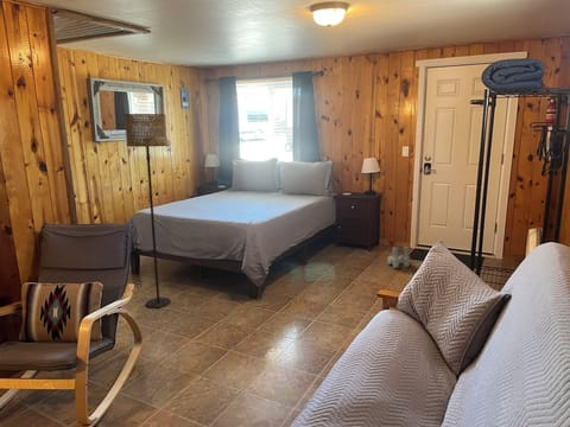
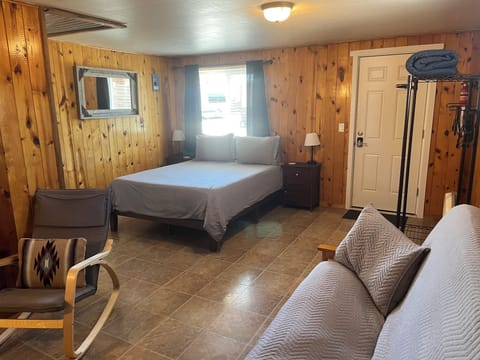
- floor lamp [124,113,172,308]
- boots [387,244,411,269]
